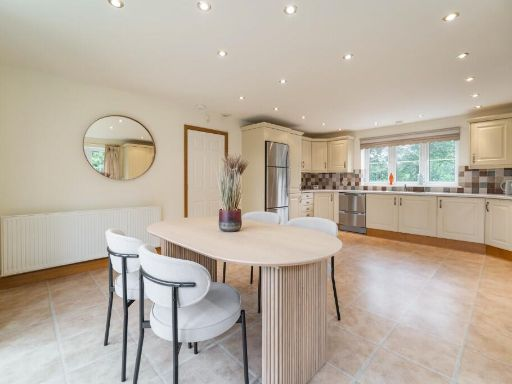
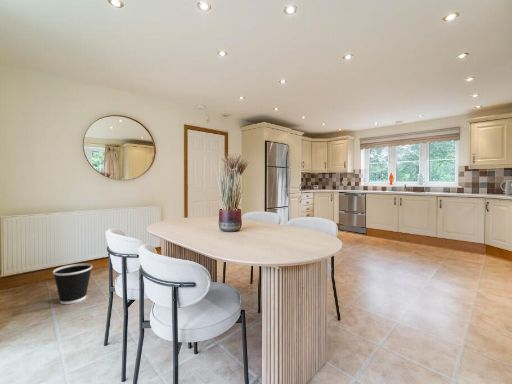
+ wastebasket [52,262,93,305]
